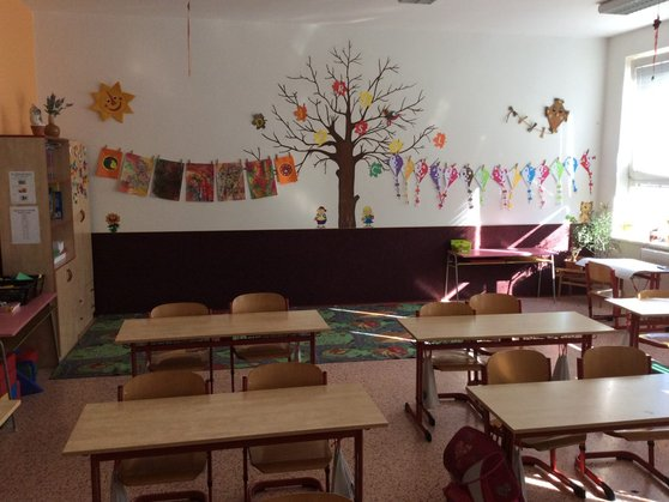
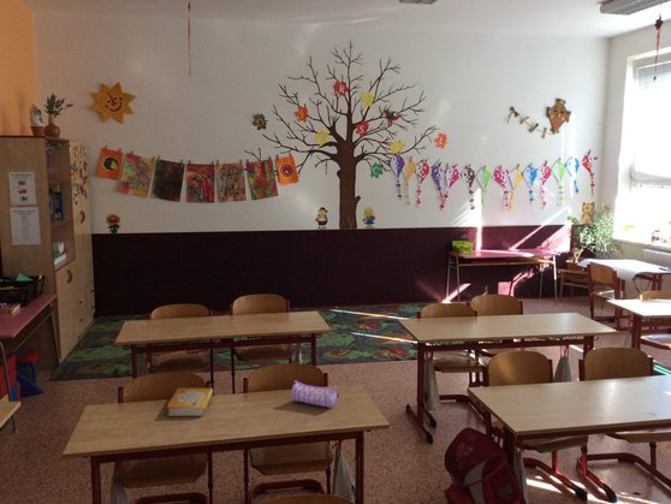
+ book [165,387,214,417]
+ pencil case [291,380,340,409]
